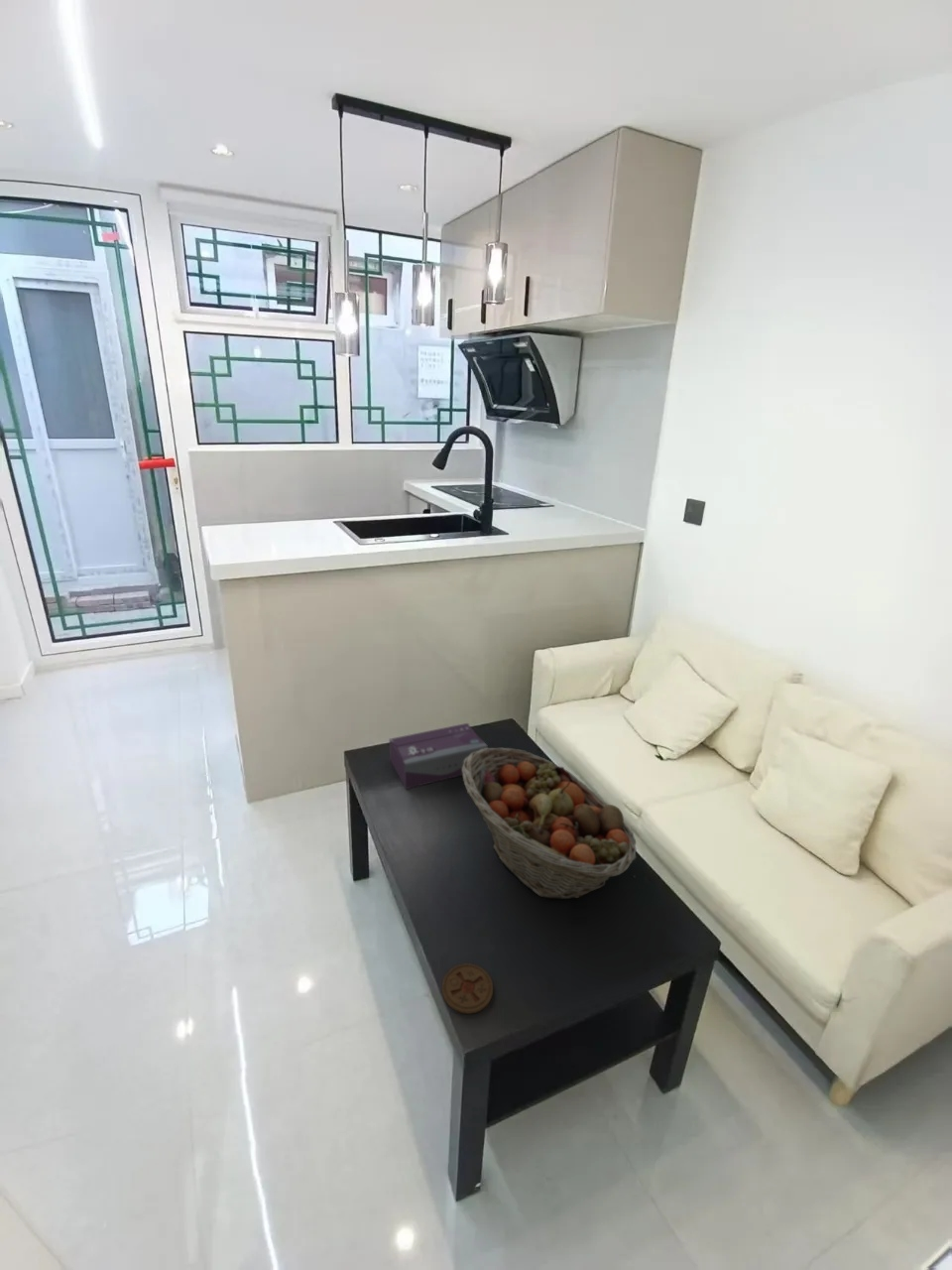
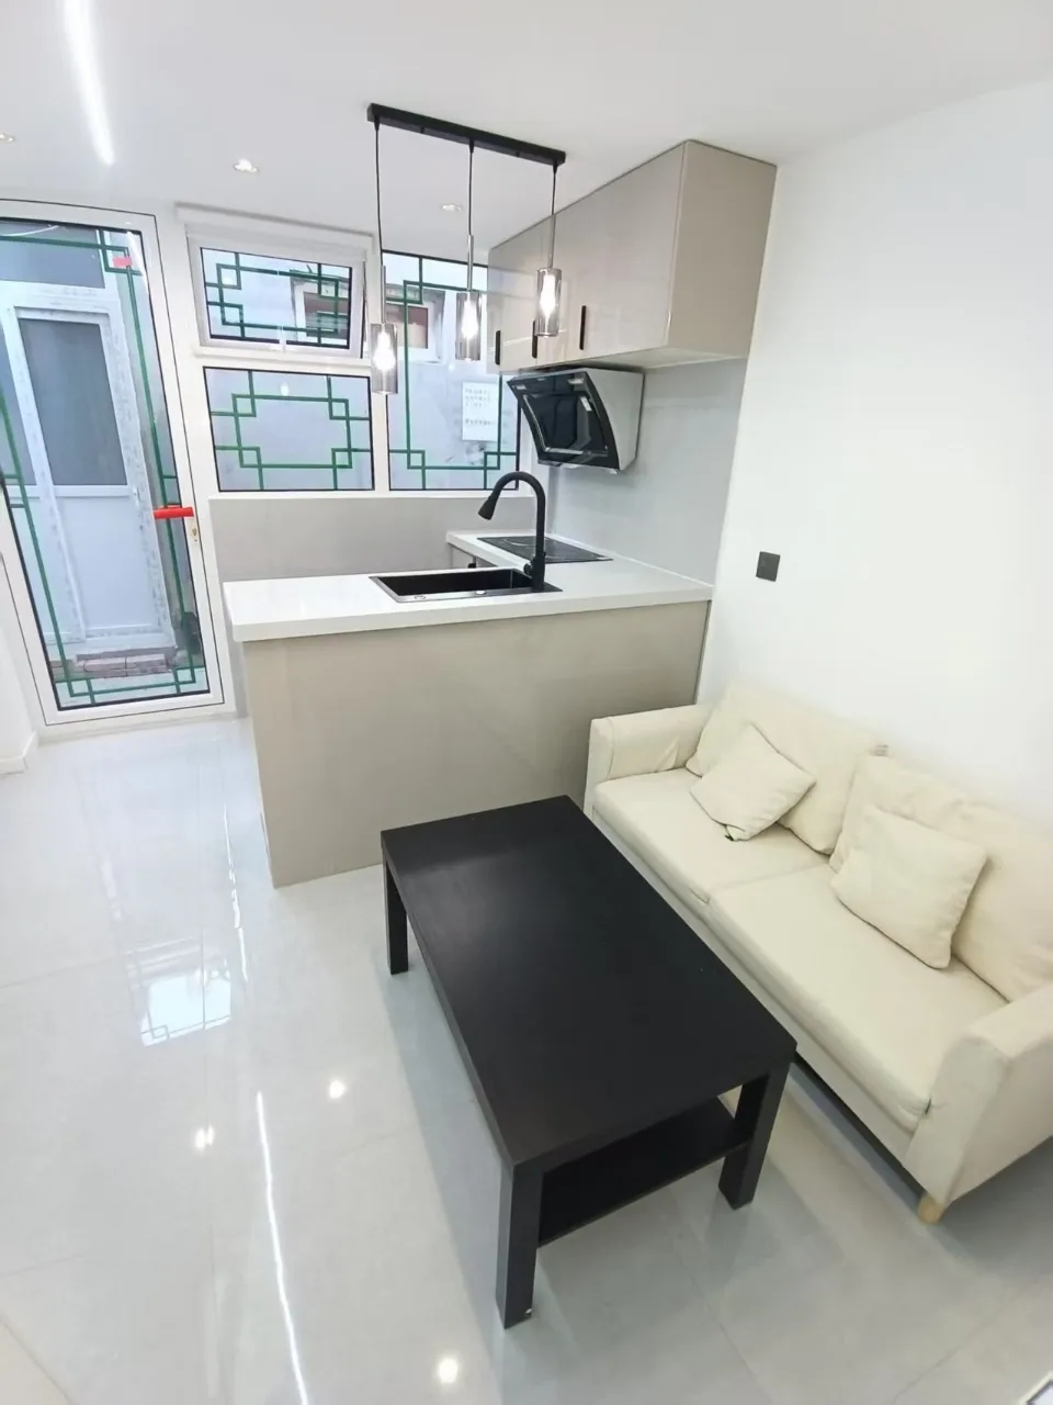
- fruit basket [462,747,638,900]
- coaster [441,962,494,1015]
- tissue box [389,722,489,790]
